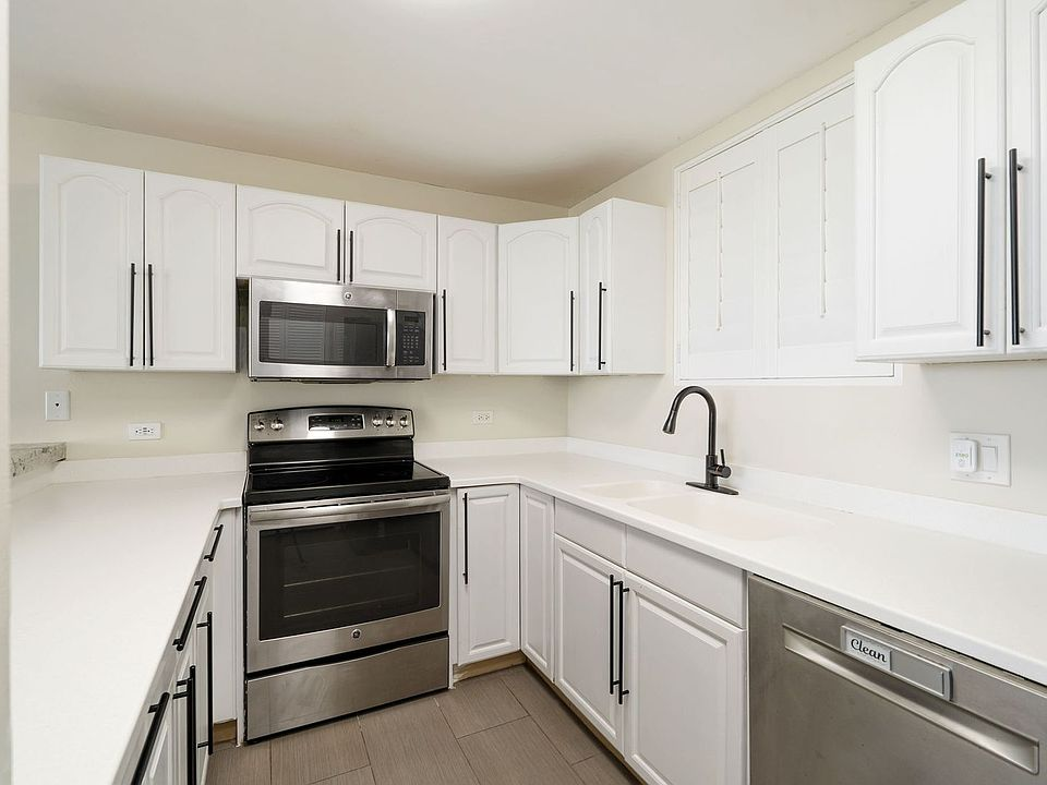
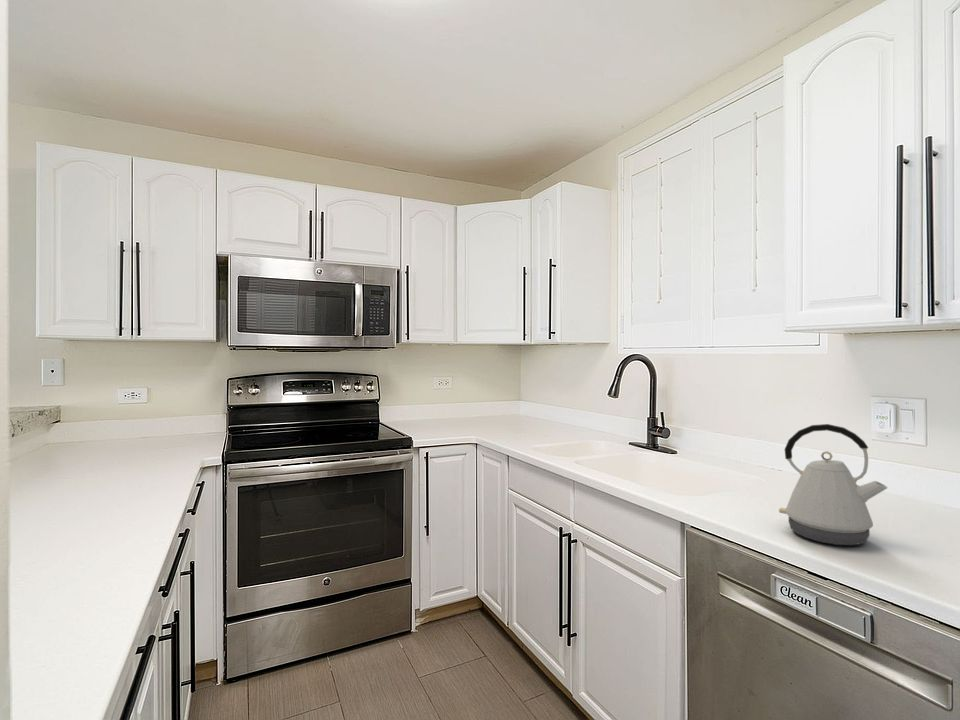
+ kettle [778,423,889,546]
